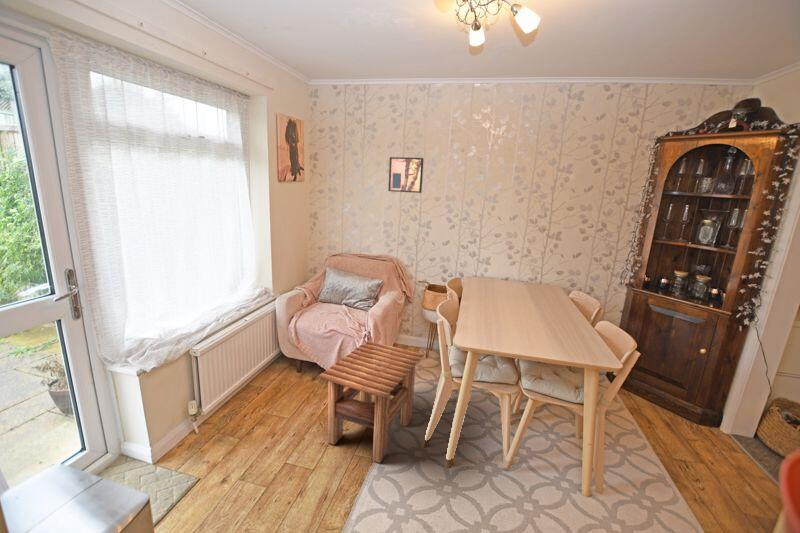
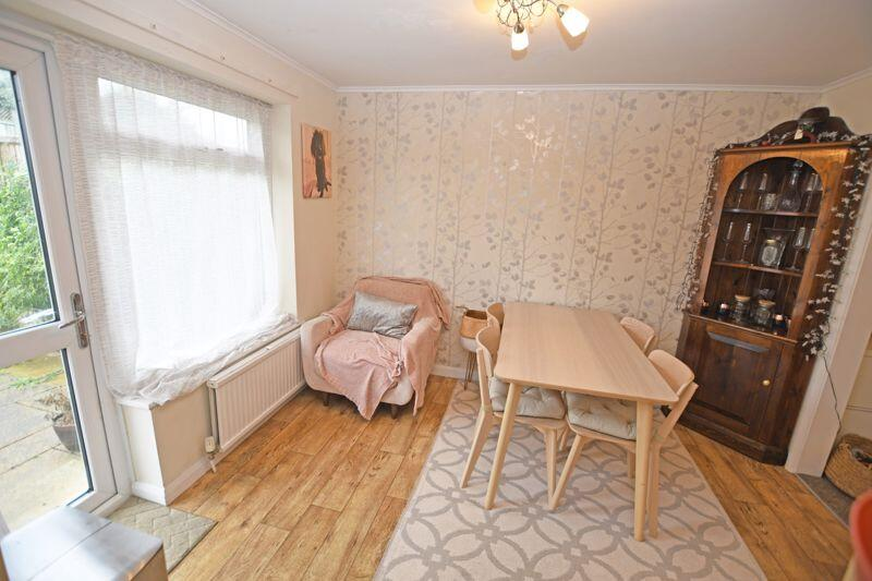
- wall art [387,156,424,194]
- side table [316,340,425,464]
